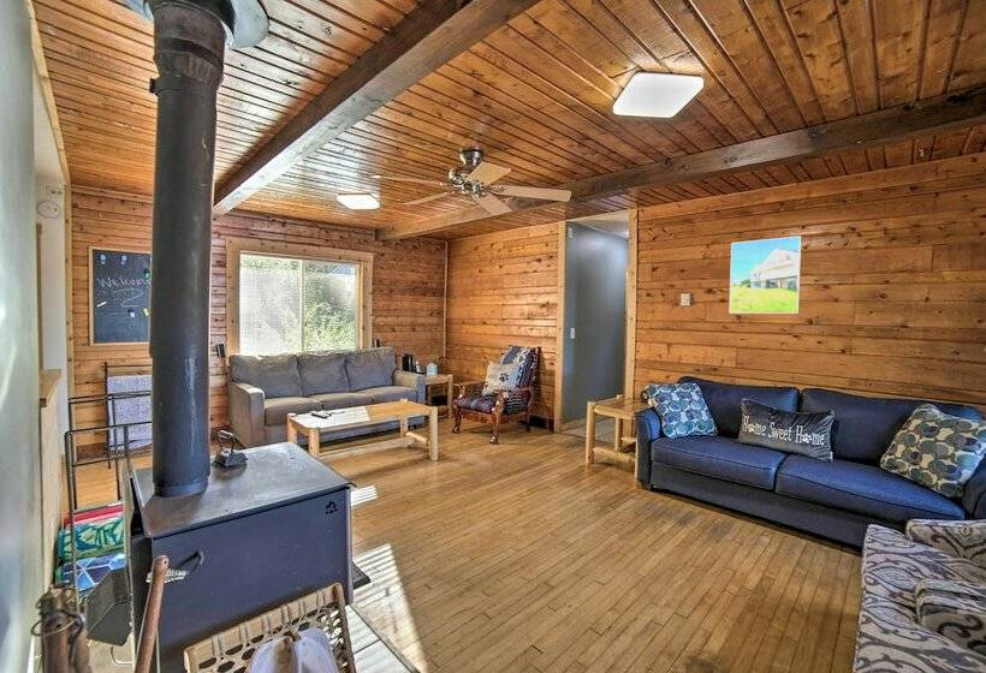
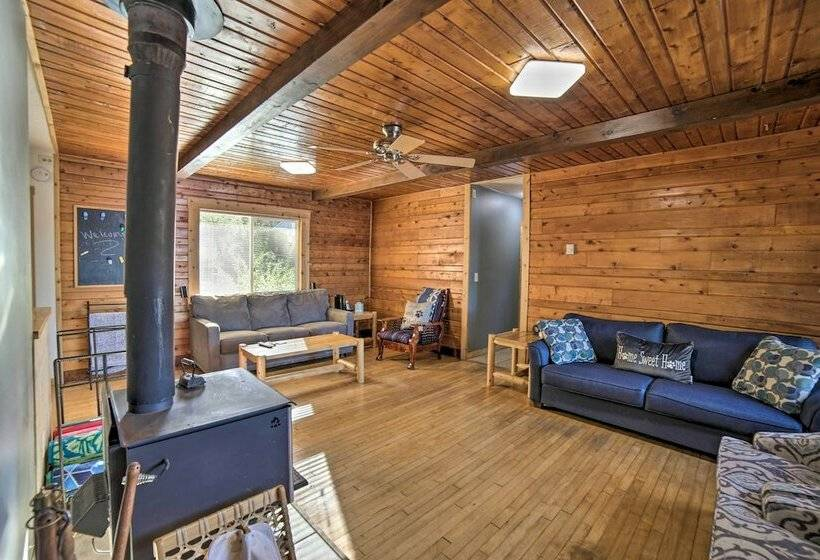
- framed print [727,234,803,315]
